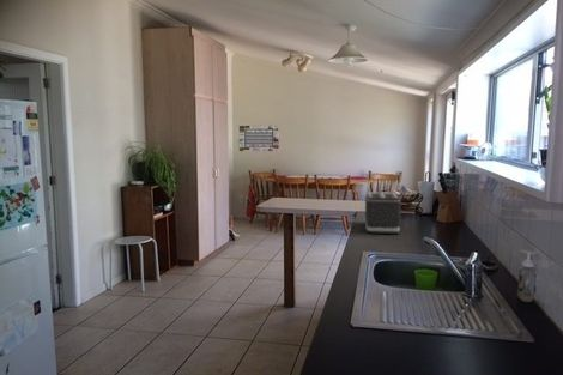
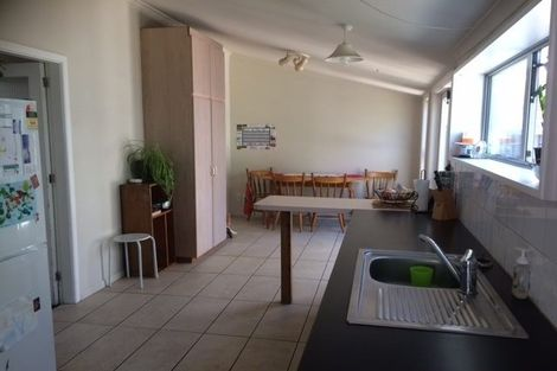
- toaster [364,190,402,235]
